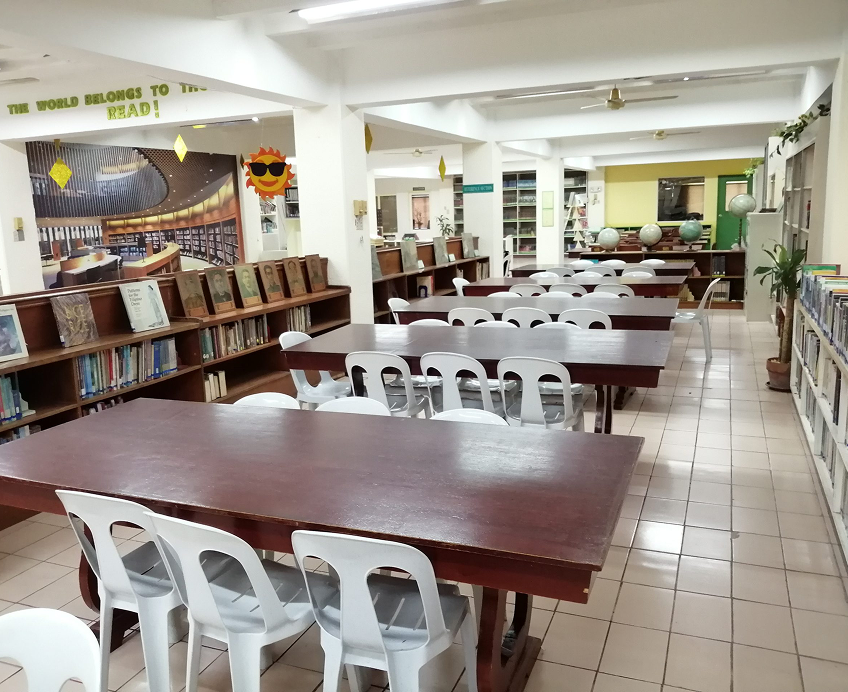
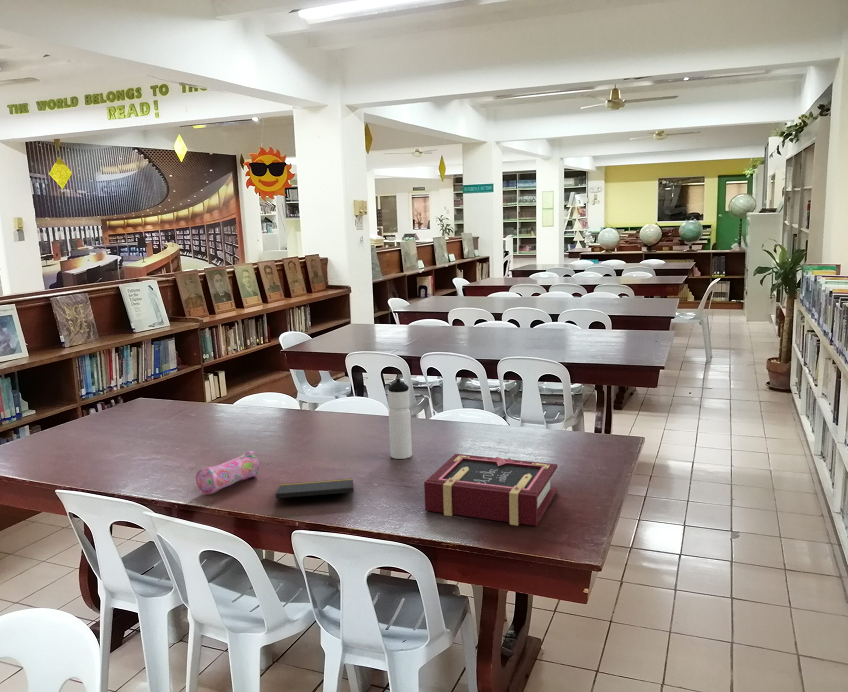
+ water bottle [387,378,413,460]
+ pencil case [195,450,260,495]
+ book [423,453,558,527]
+ notepad [275,478,358,503]
